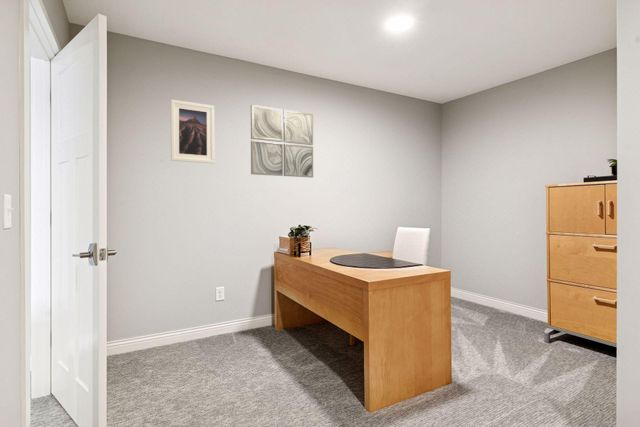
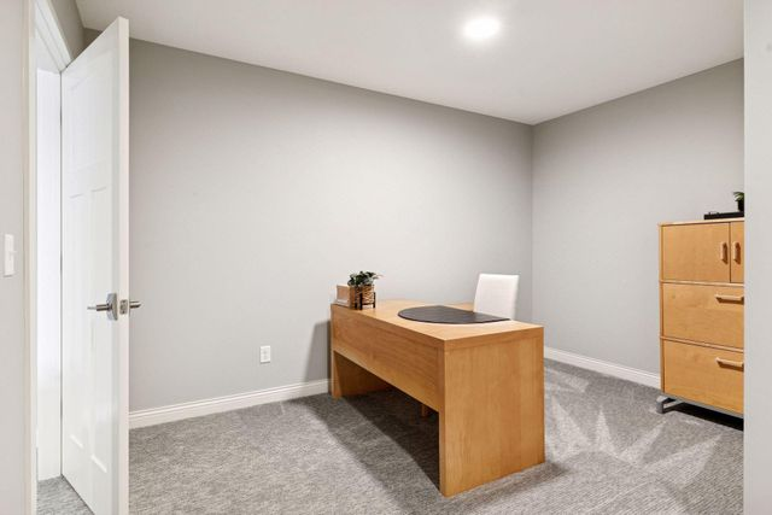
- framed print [170,99,215,164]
- wall art [250,104,314,179]
